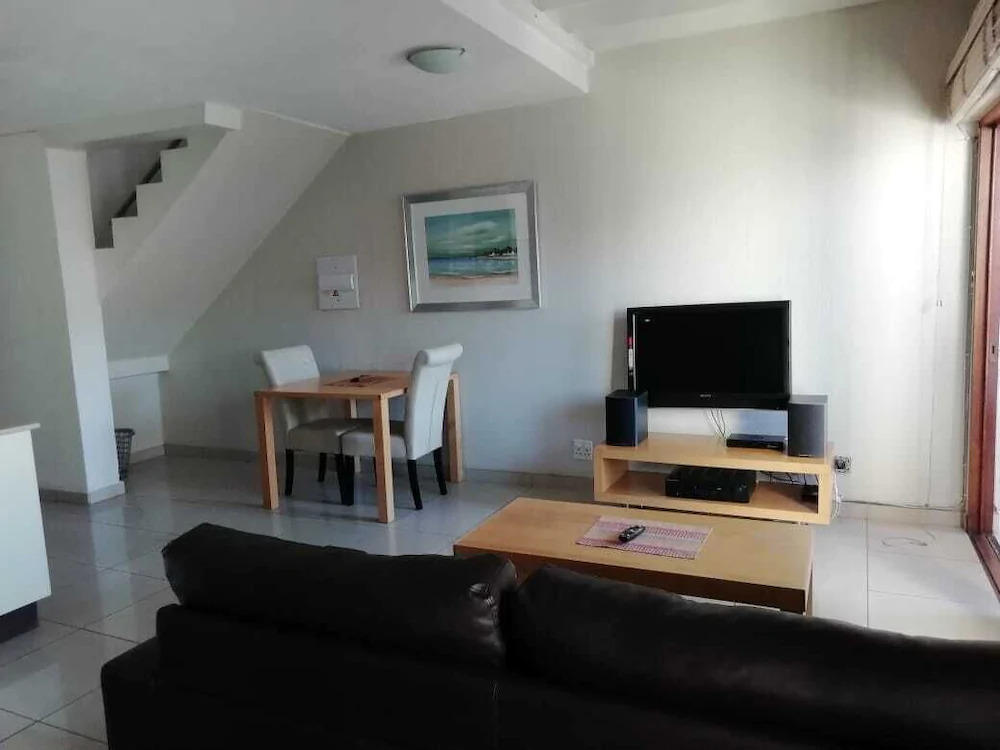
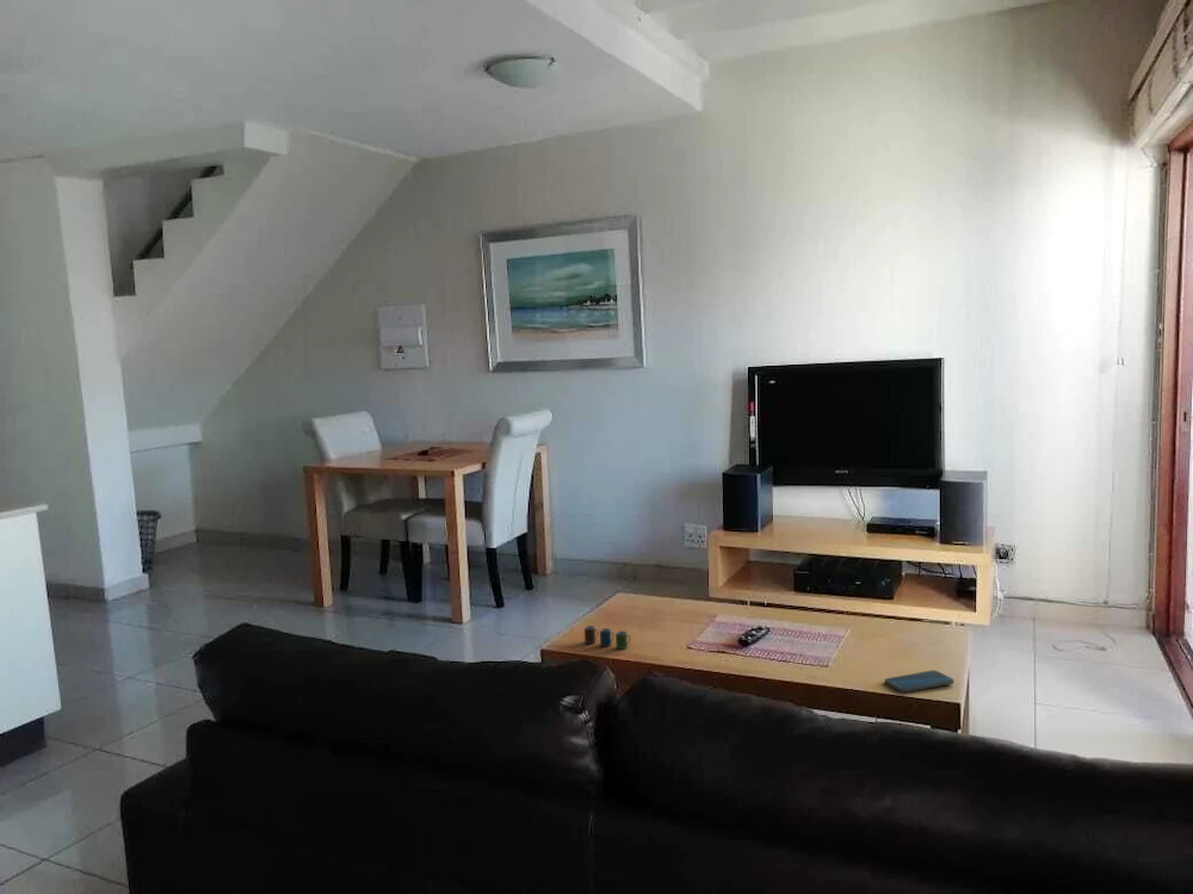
+ smartphone [884,669,956,694]
+ cup [583,625,631,651]
